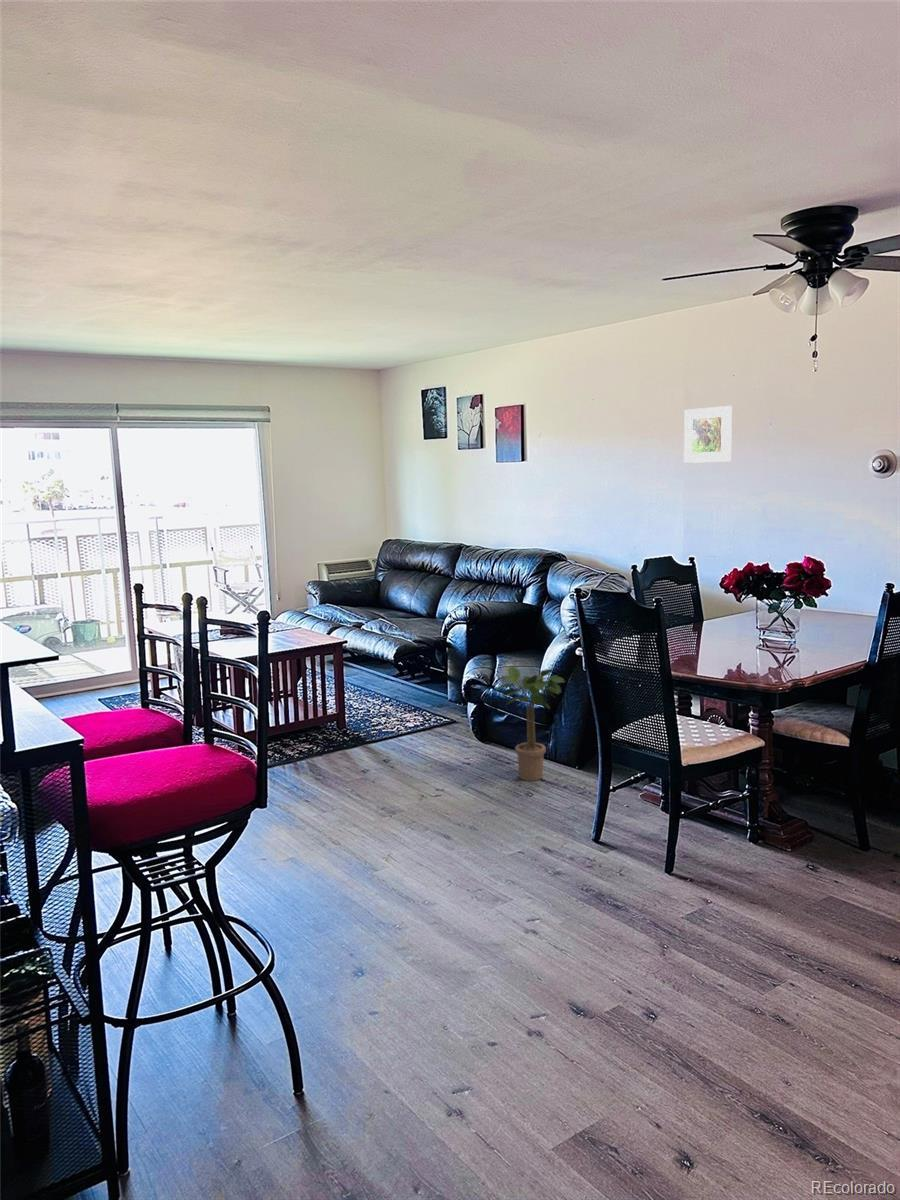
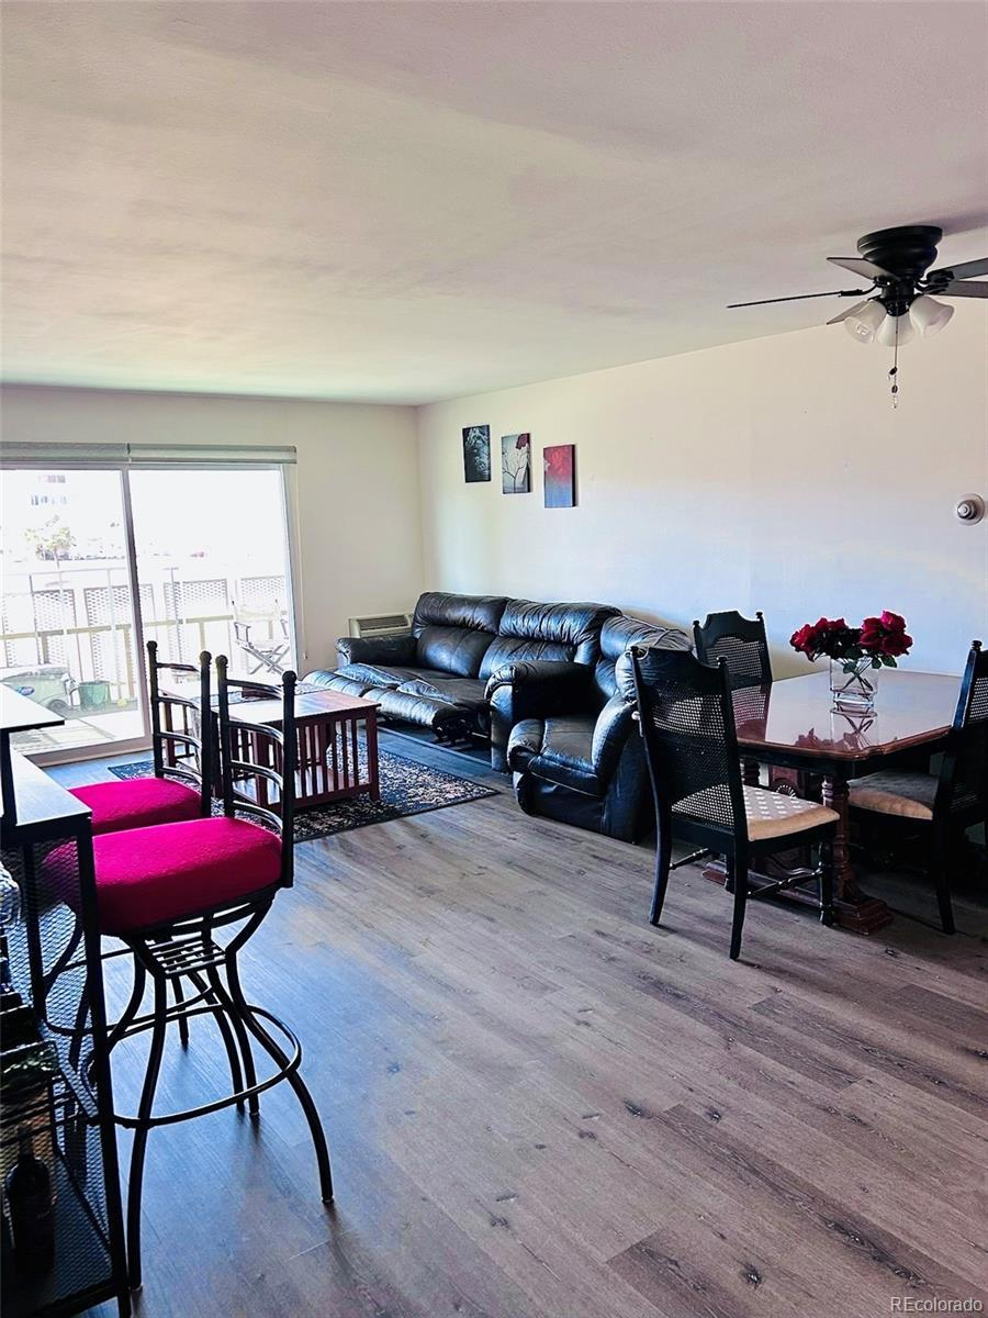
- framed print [683,405,733,464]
- potted plant [495,665,566,782]
